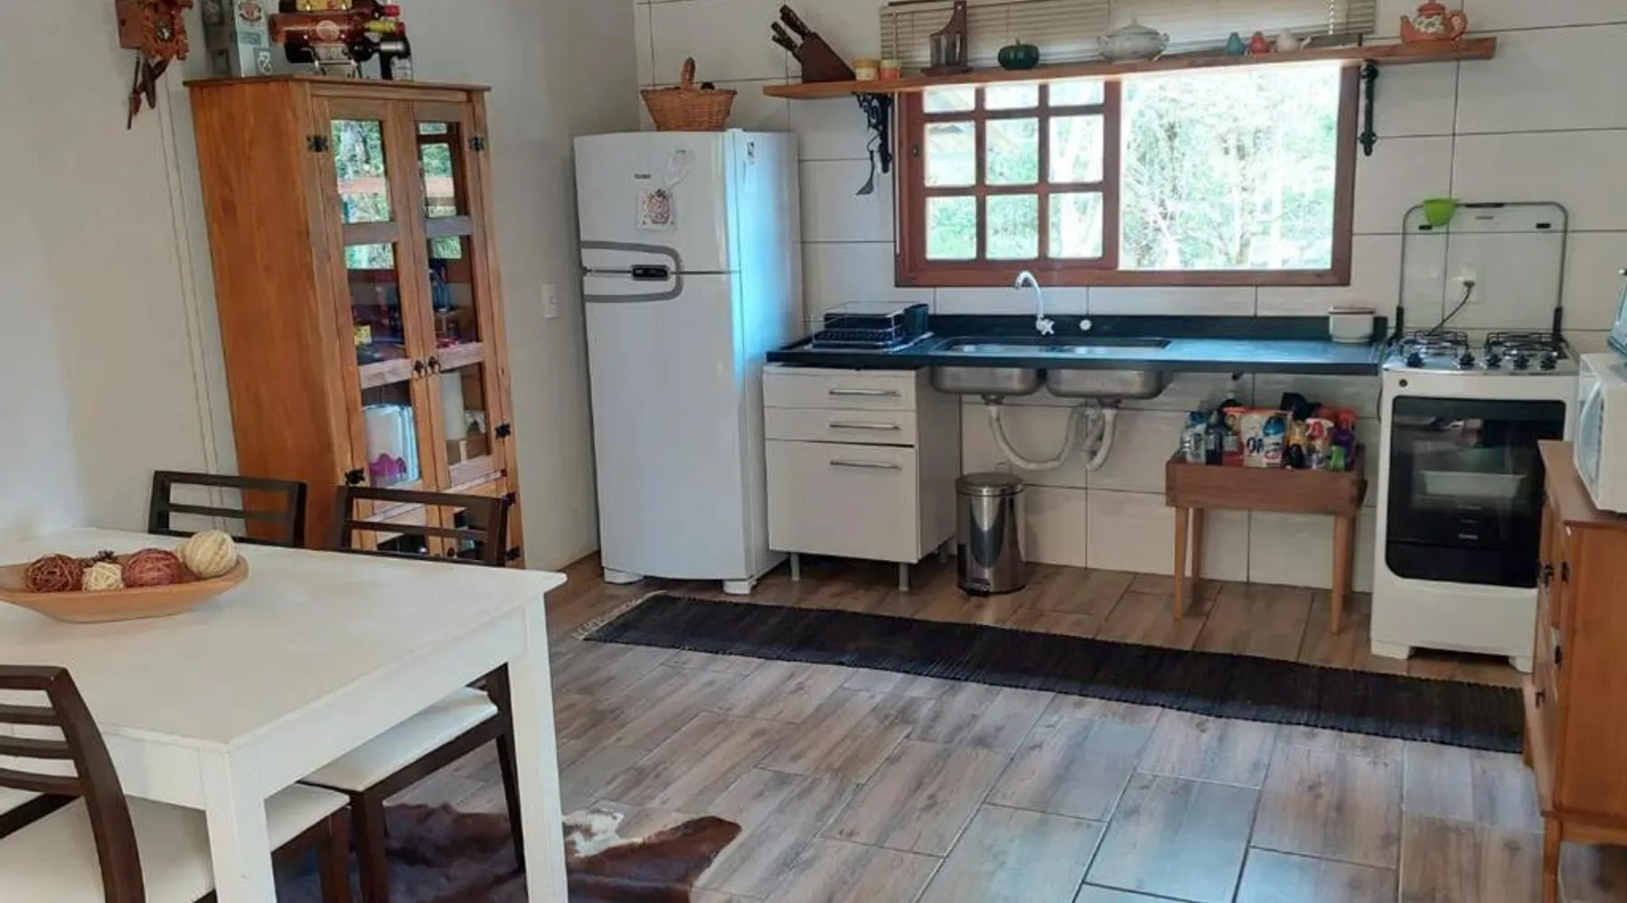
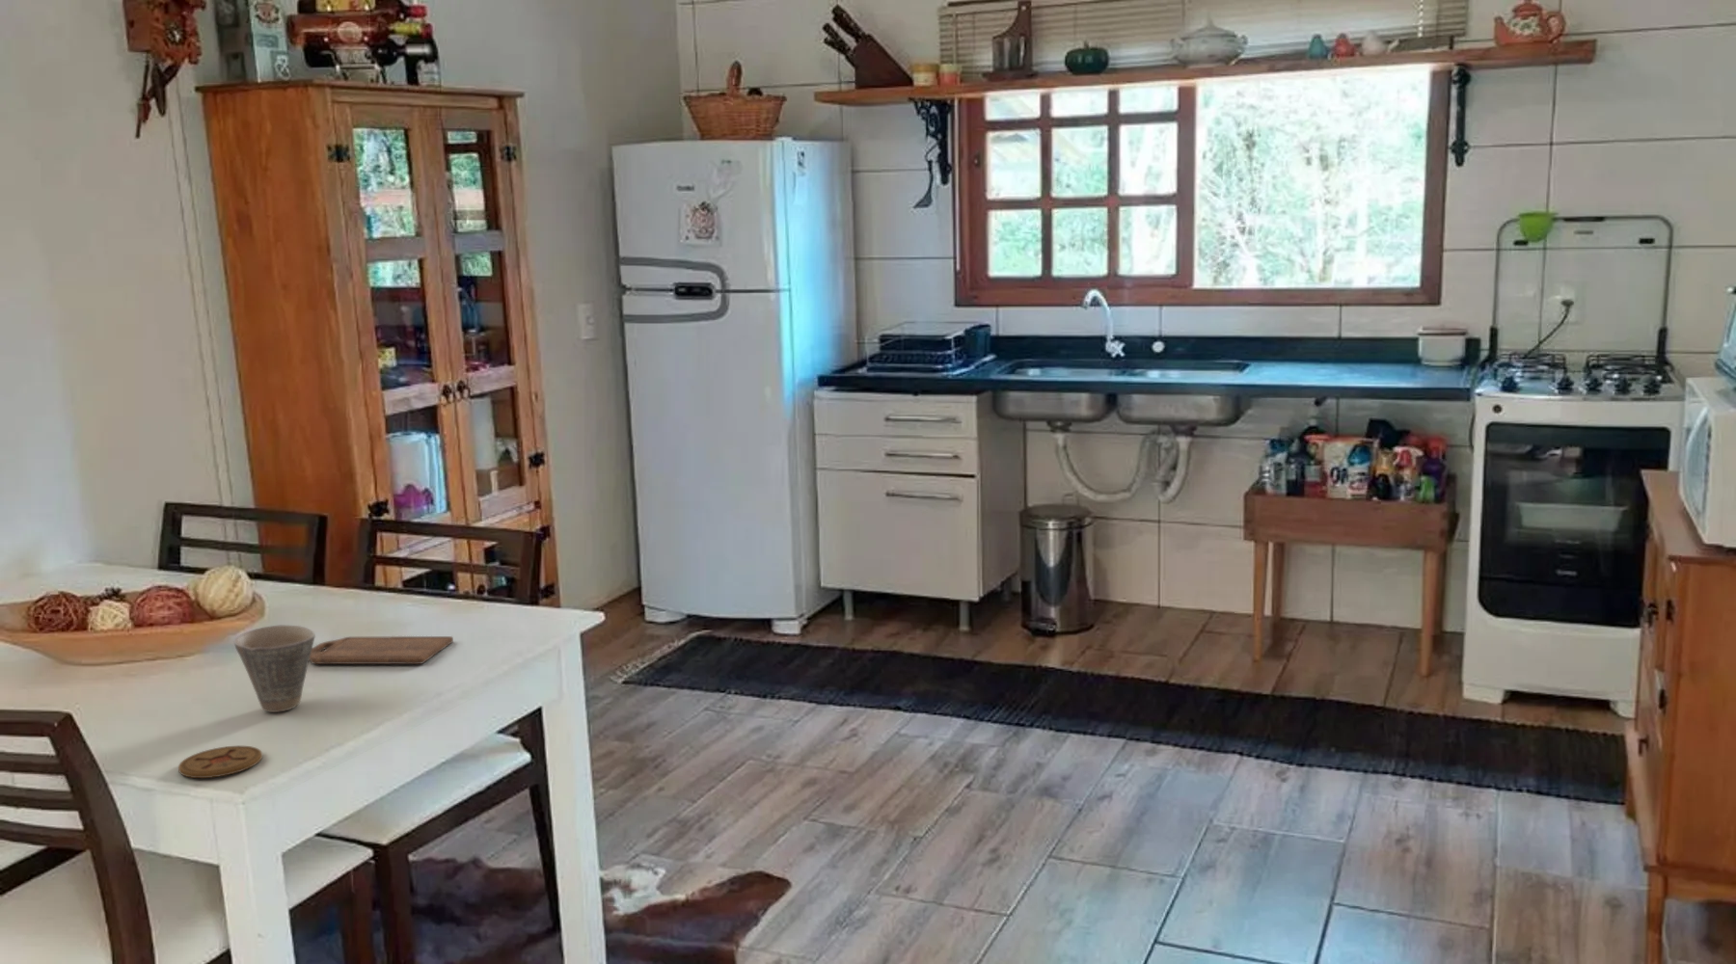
+ coaster [177,746,264,779]
+ cup [234,624,316,714]
+ cutting board [309,635,455,665]
